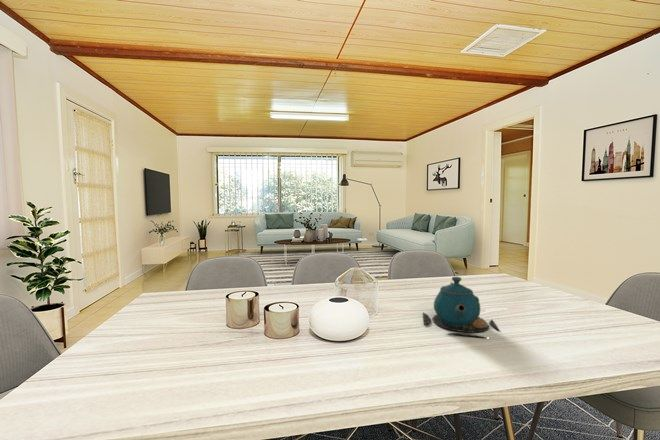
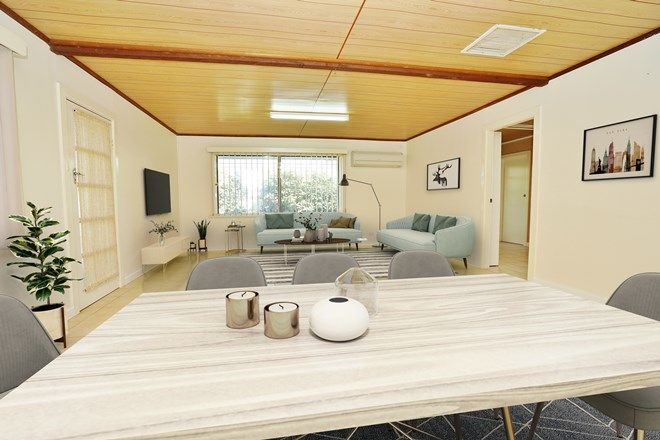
- teapot [422,276,501,339]
